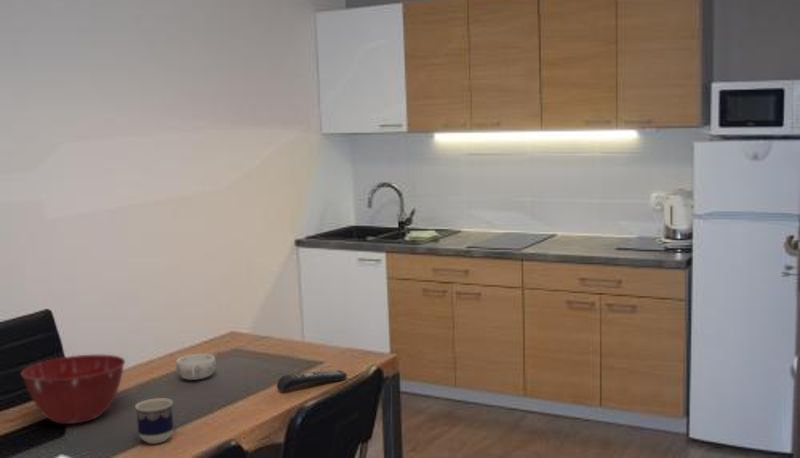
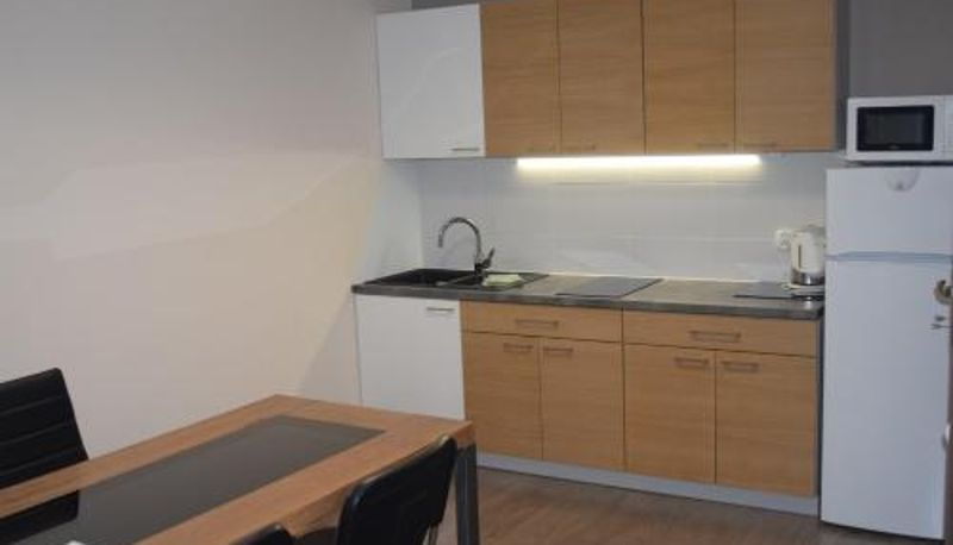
- remote control [276,369,348,392]
- mixing bowl [20,354,126,425]
- decorative bowl [175,353,217,381]
- cup [134,397,174,445]
